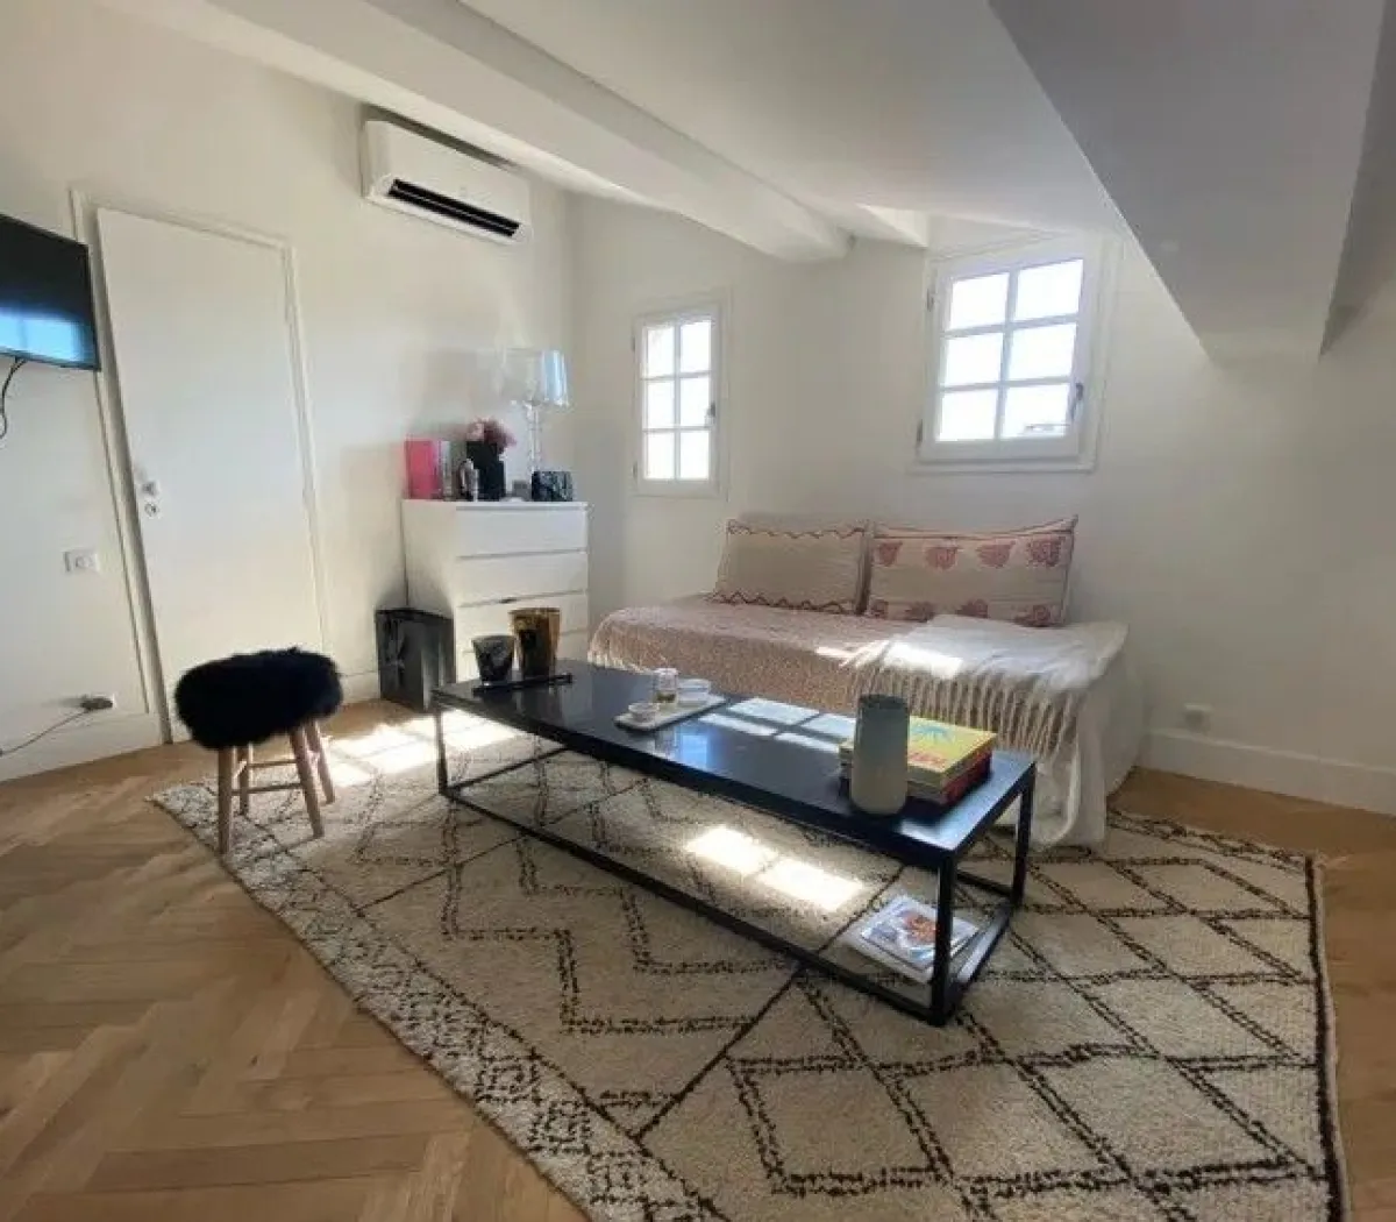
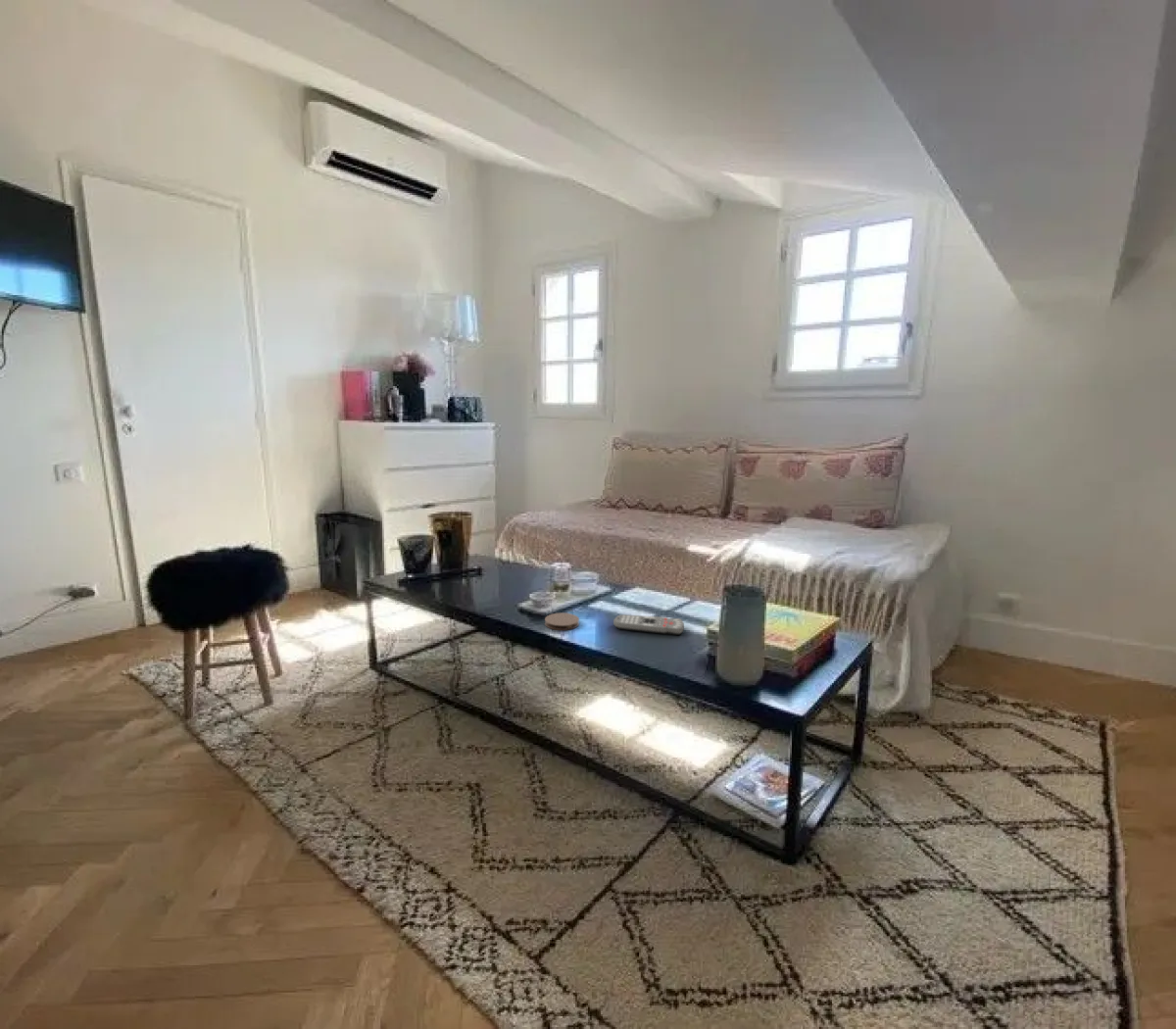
+ remote control [613,613,685,636]
+ coaster [544,612,580,631]
